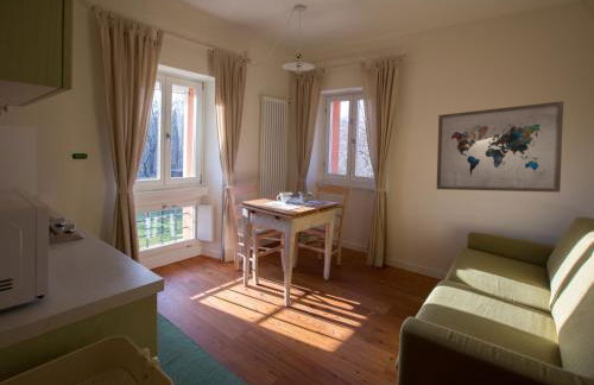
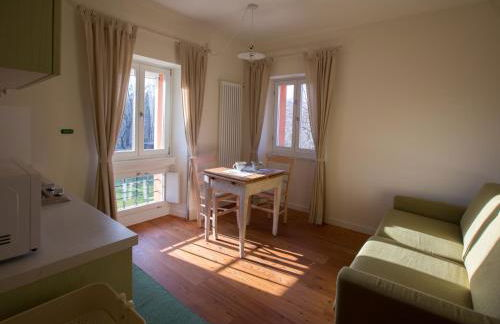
- wall art [436,100,564,194]
